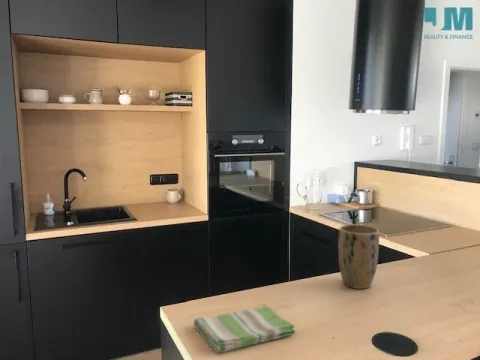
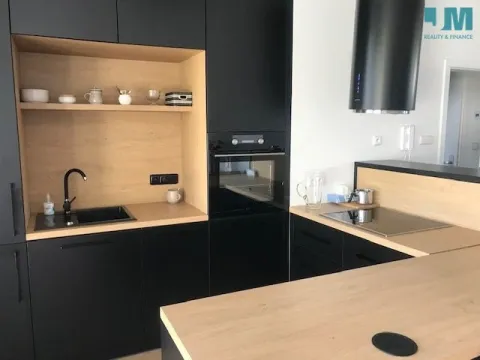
- plant pot [337,223,380,290]
- dish towel [193,305,296,354]
